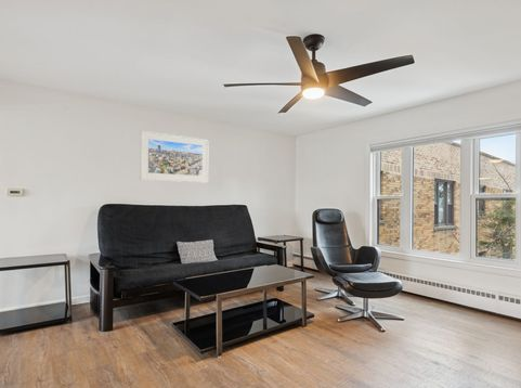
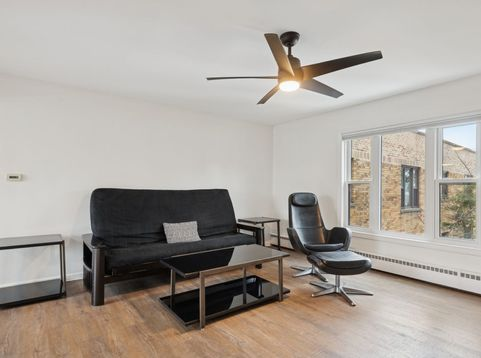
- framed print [139,130,209,183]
